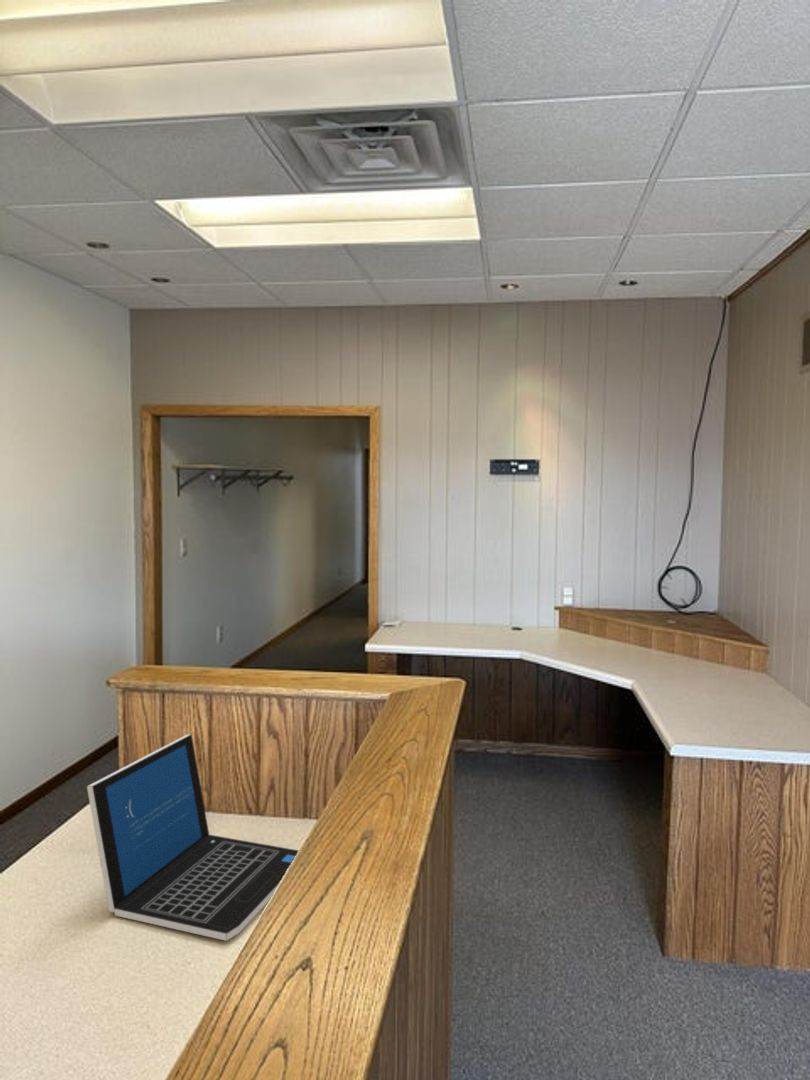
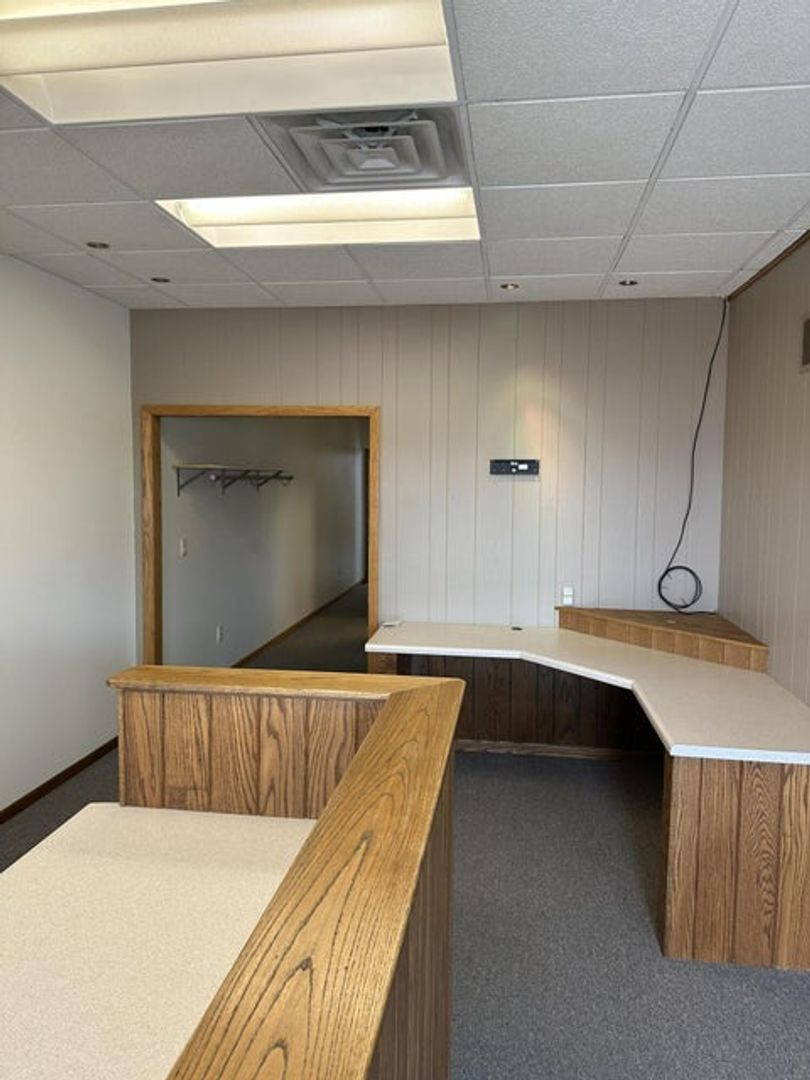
- laptop [86,733,300,942]
